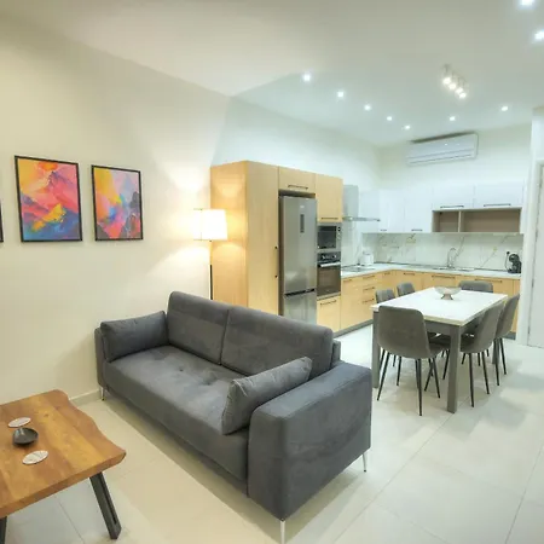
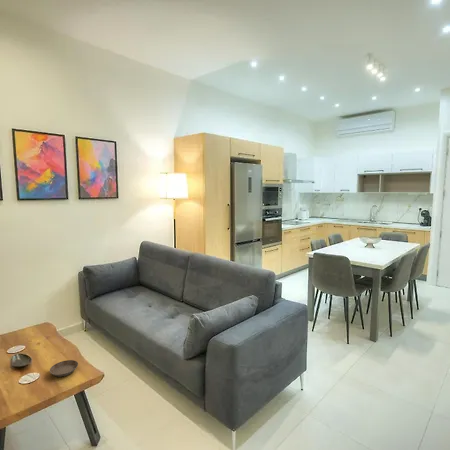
+ saucer [49,359,79,377]
